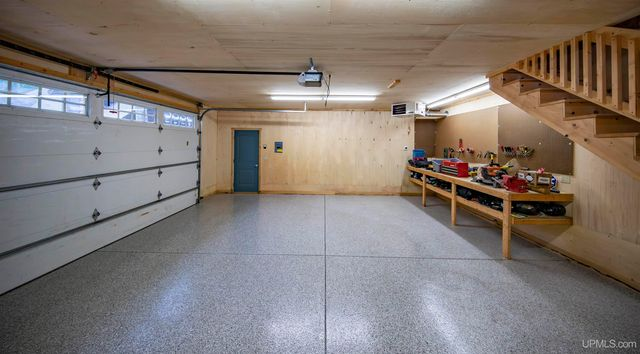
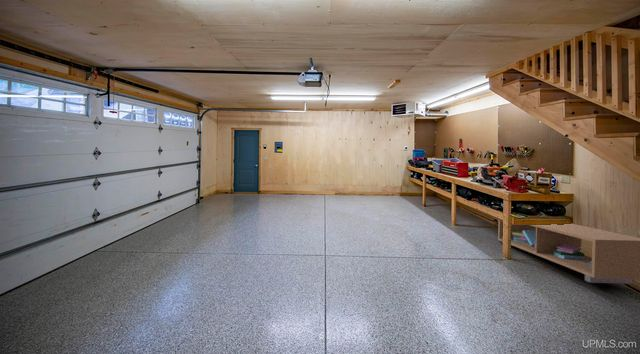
+ storage bench [497,219,640,285]
